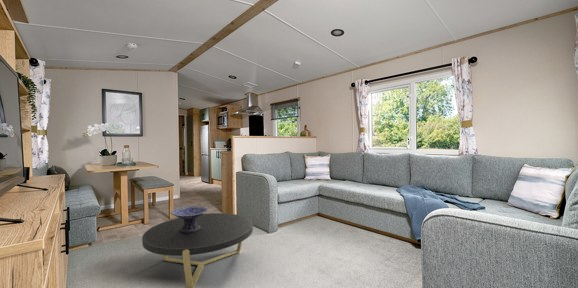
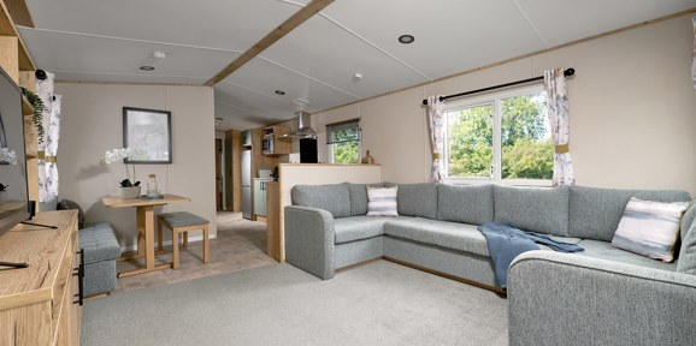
- decorative bowl [170,205,209,233]
- coffee table [141,212,254,288]
